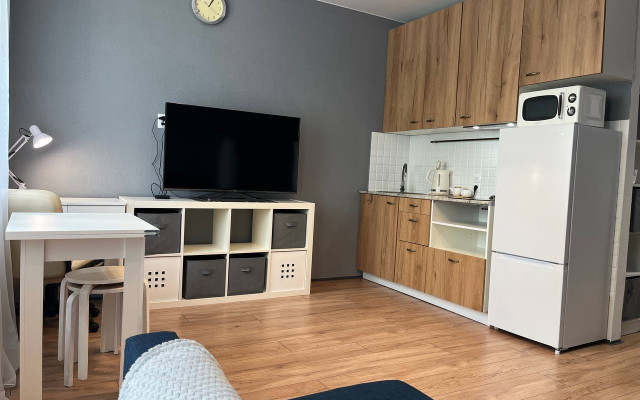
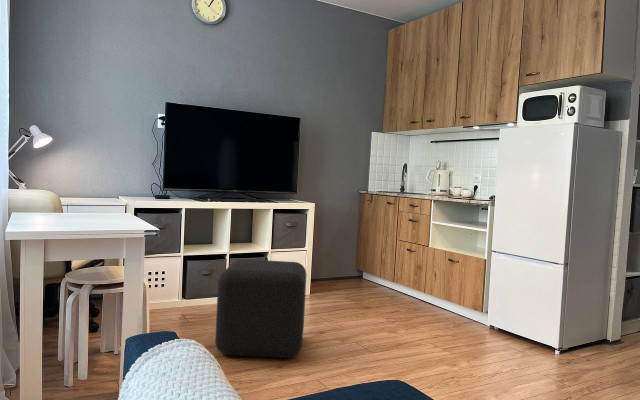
+ cube [214,258,307,359]
